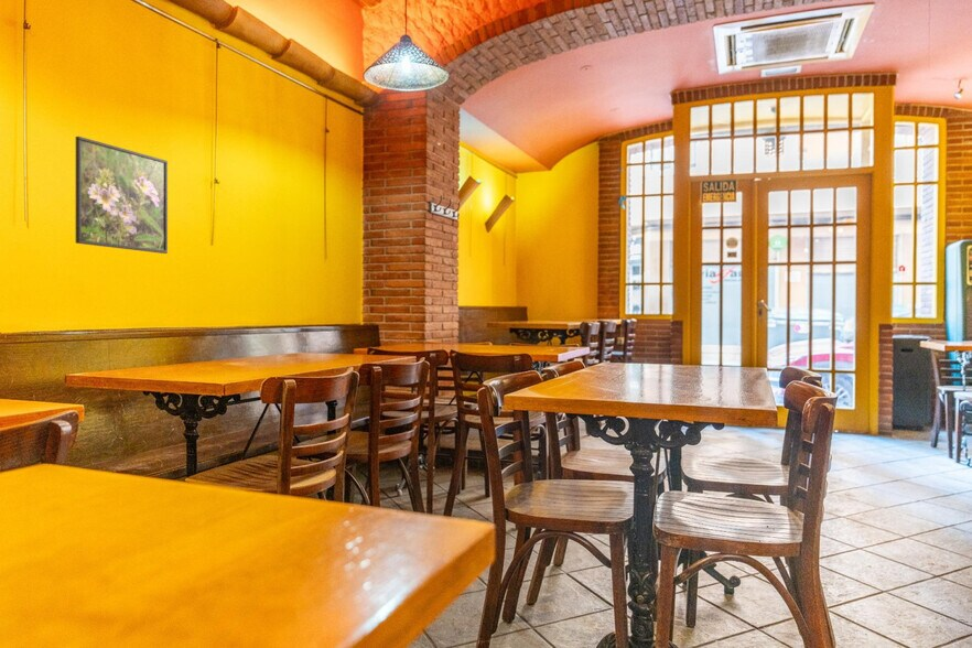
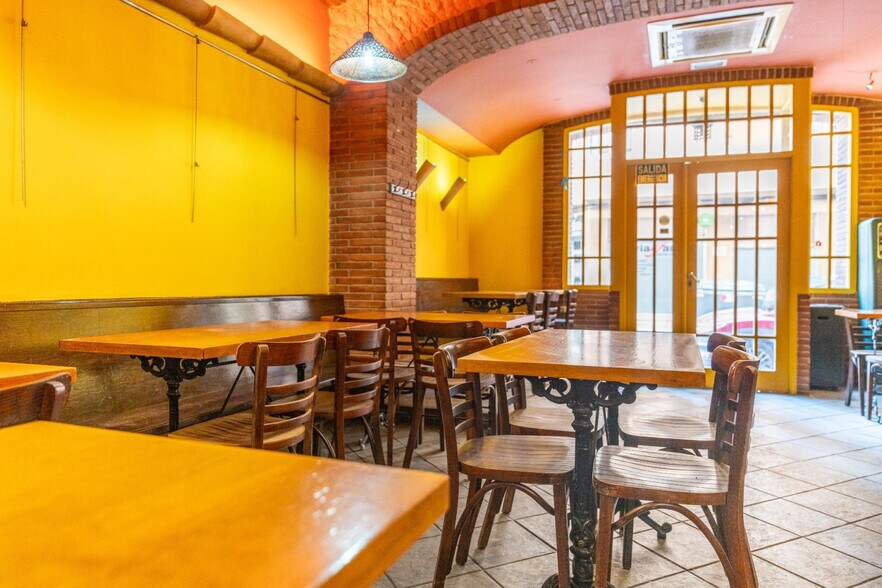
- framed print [75,136,169,255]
